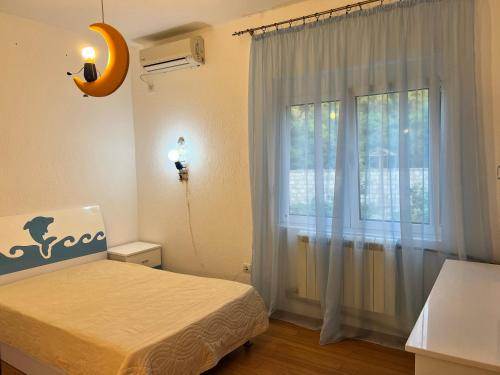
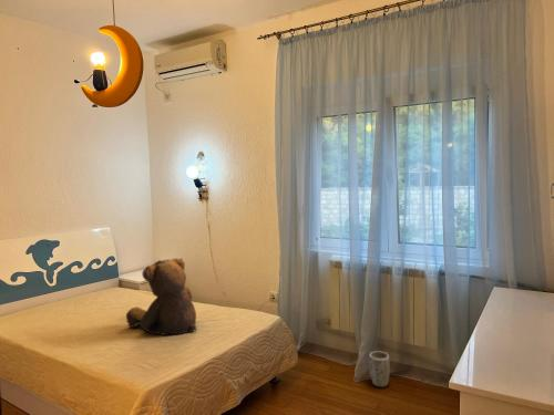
+ teddy bear [125,257,199,336]
+ plant pot [368,351,391,388]
